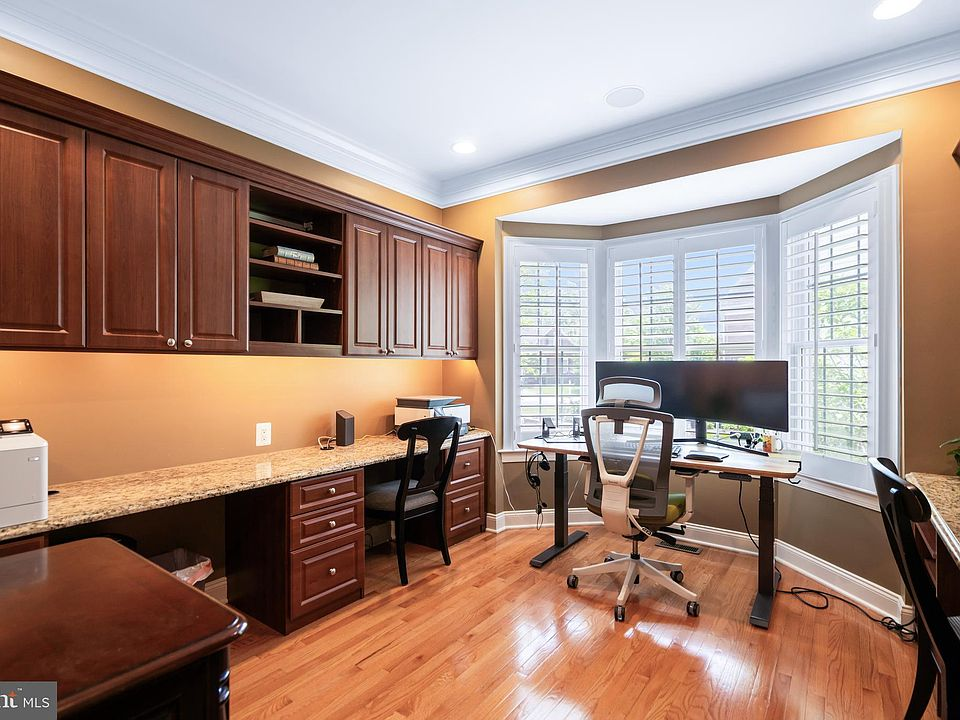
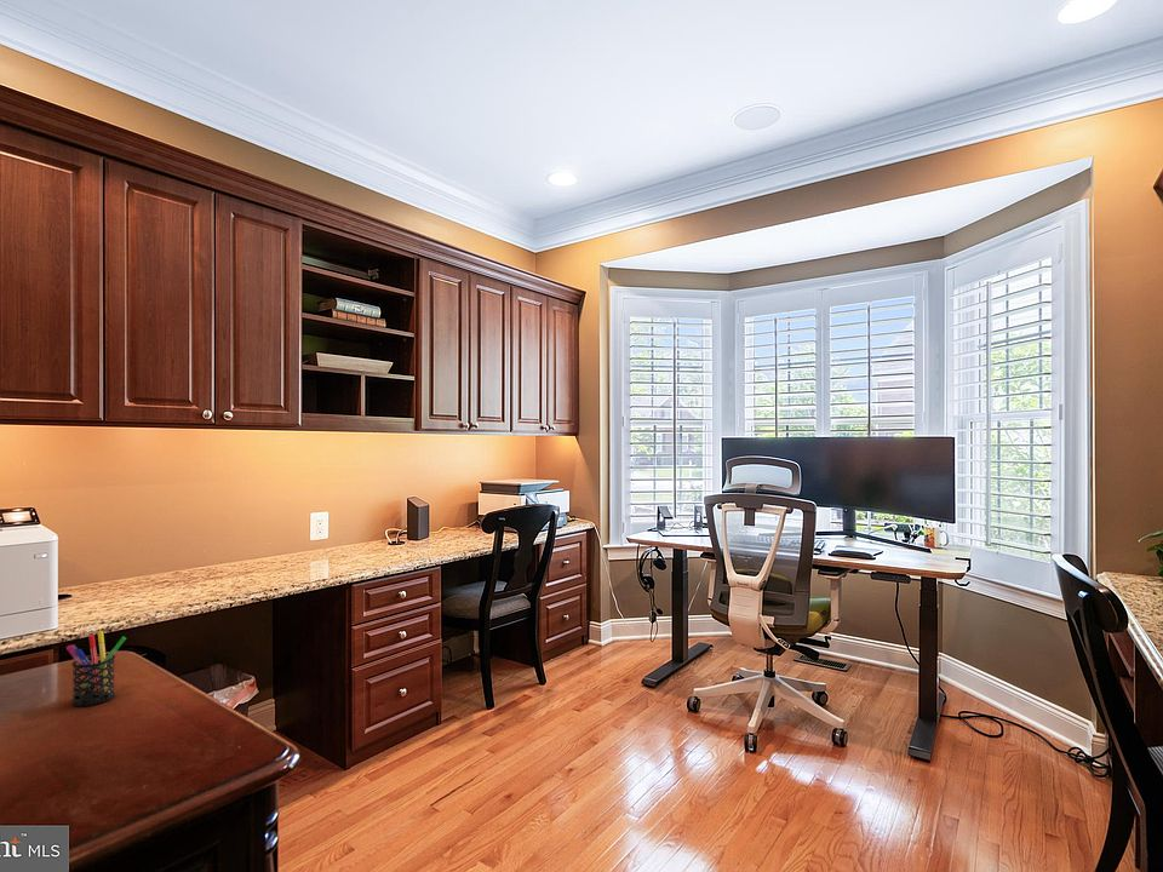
+ pen holder [65,630,127,707]
